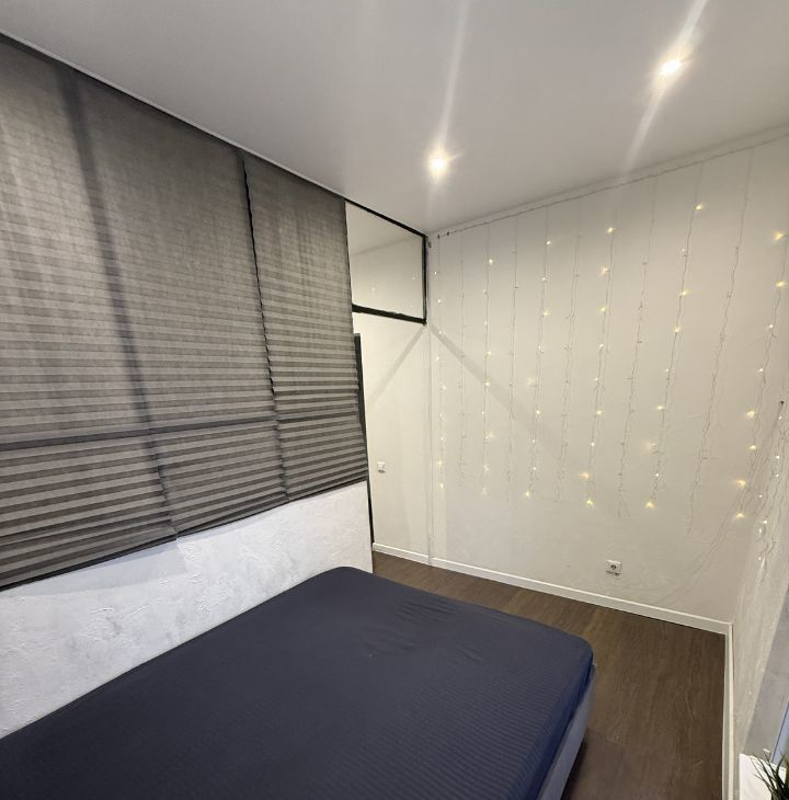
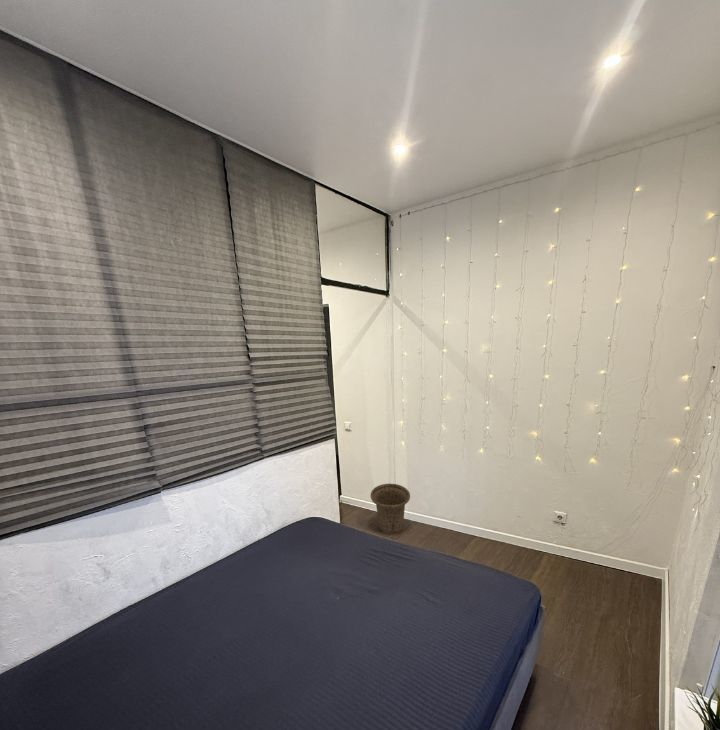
+ basket [370,483,411,535]
